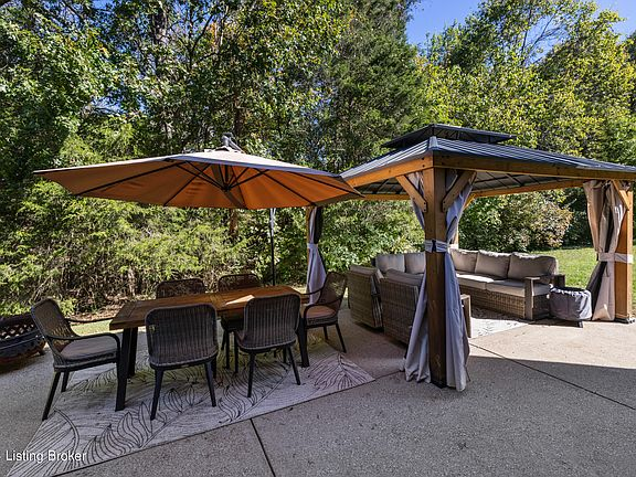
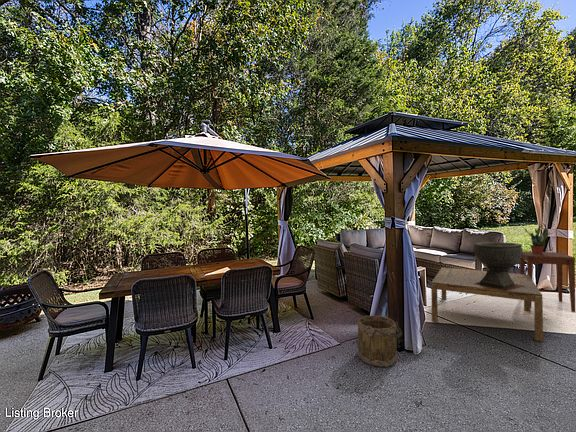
+ coffee table [430,267,544,342]
+ potted plant [523,225,549,254]
+ bucket [356,313,403,368]
+ urn [471,241,523,291]
+ side table [519,250,576,313]
